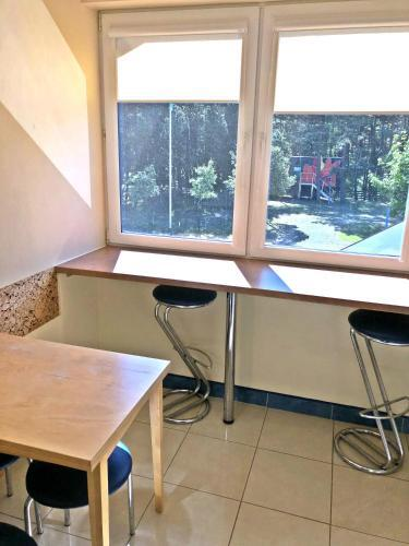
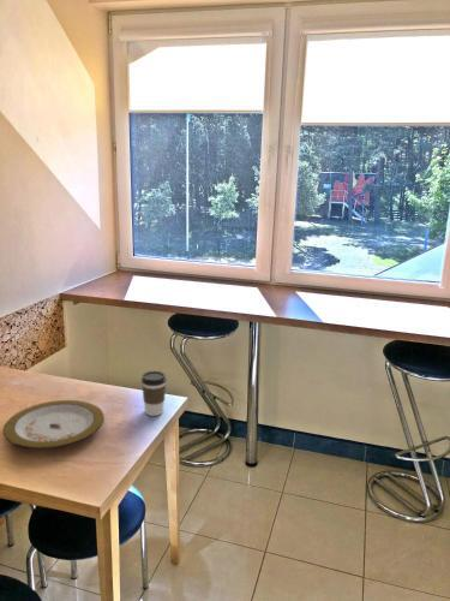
+ coffee cup [140,370,168,417]
+ plate [2,399,106,450]
